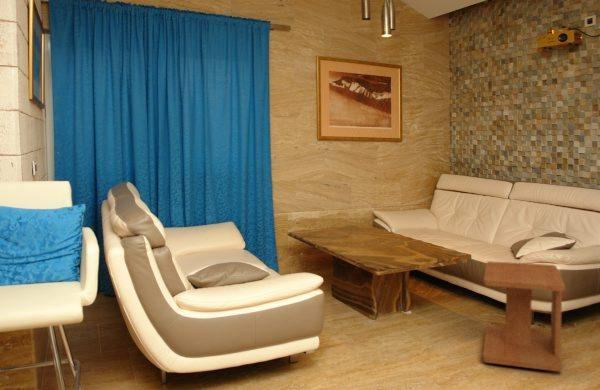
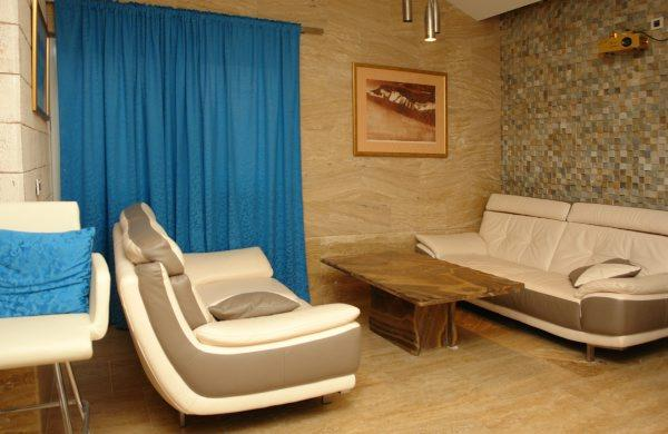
- side table [482,260,566,373]
